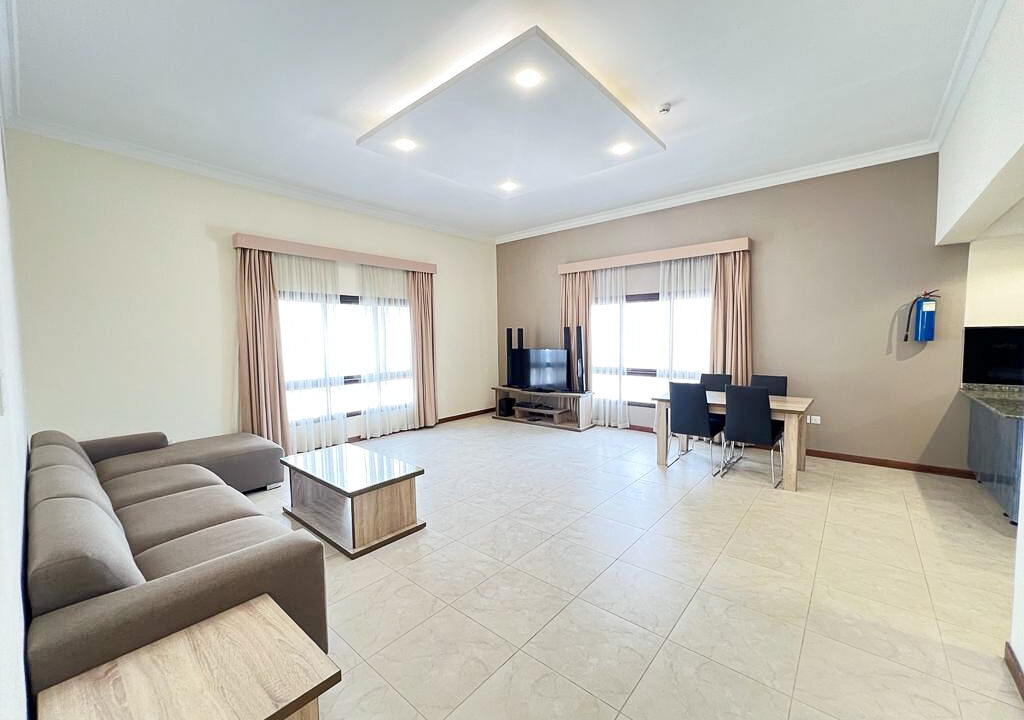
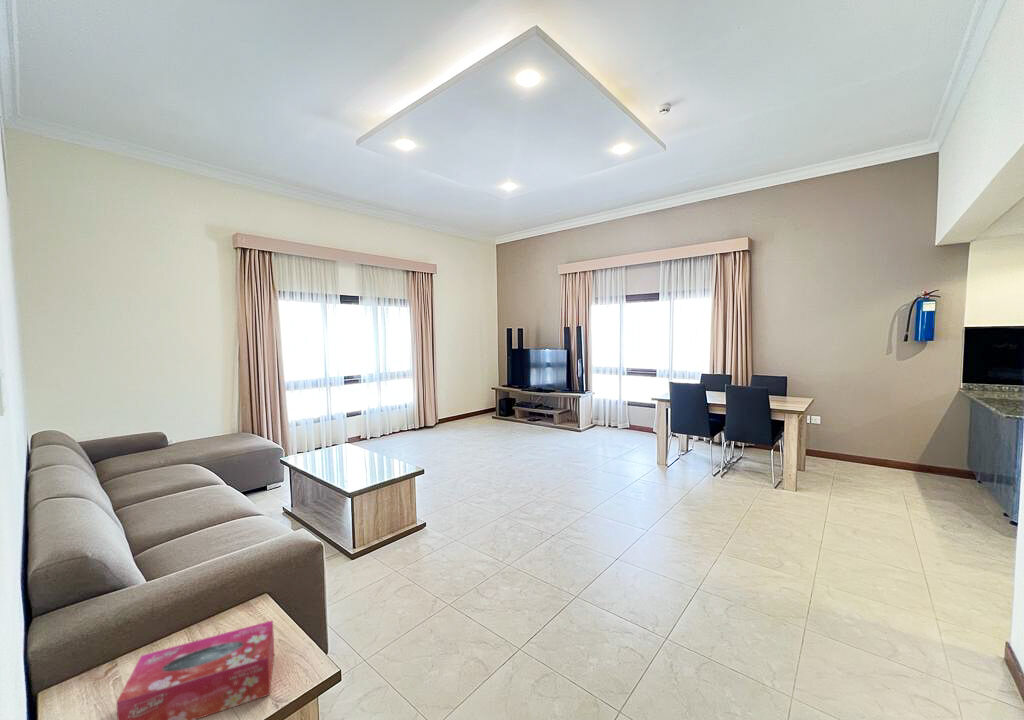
+ tissue box [115,619,275,720]
